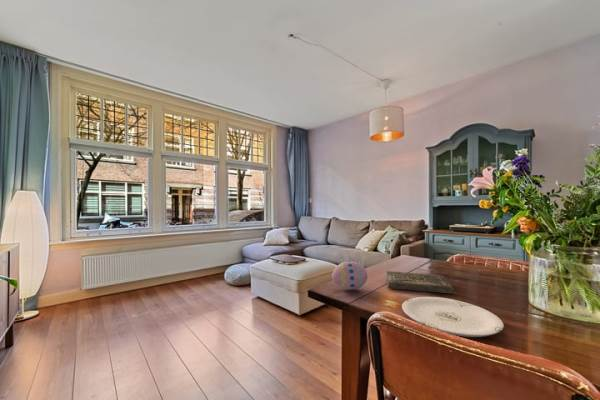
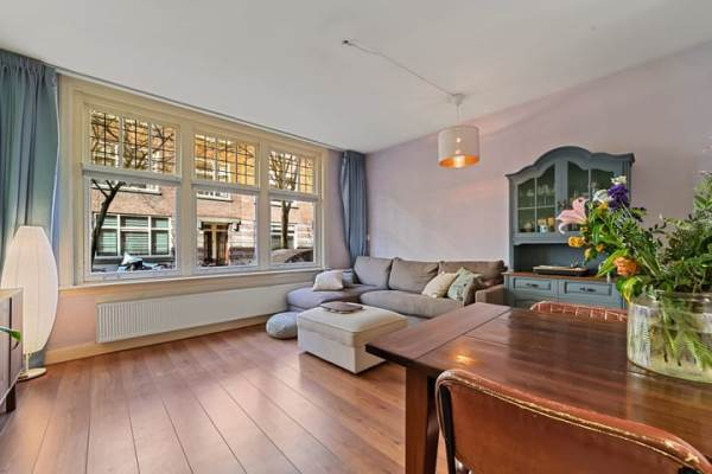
- book [386,270,454,294]
- plate [401,296,505,338]
- decorative egg [331,260,368,291]
